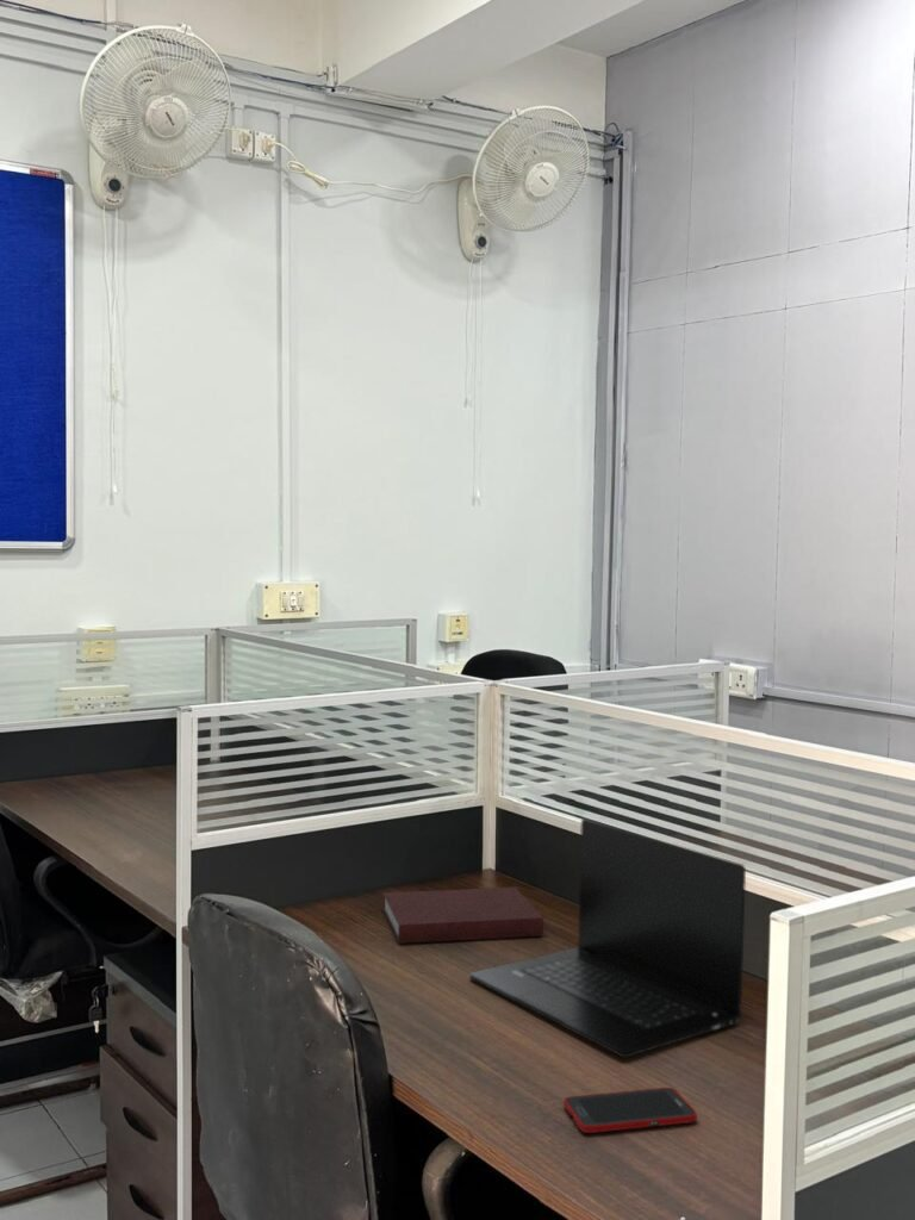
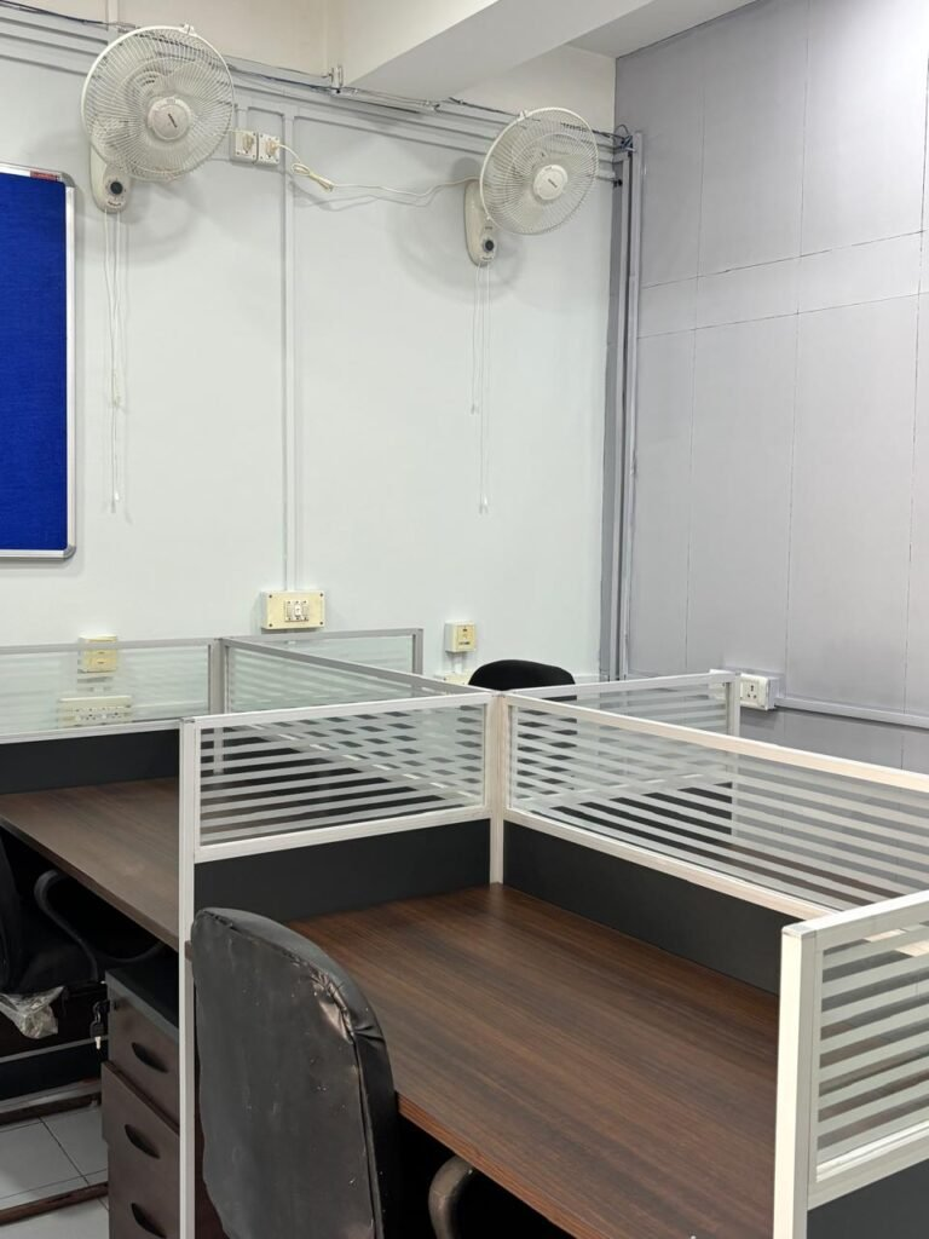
- cell phone [562,1087,698,1134]
- laptop [468,817,747,1058]
- notebook [381,886,544,945]
